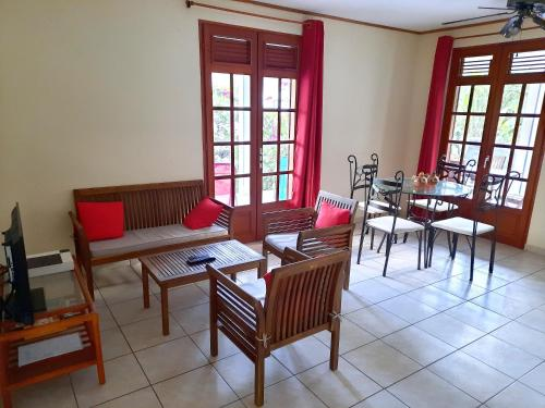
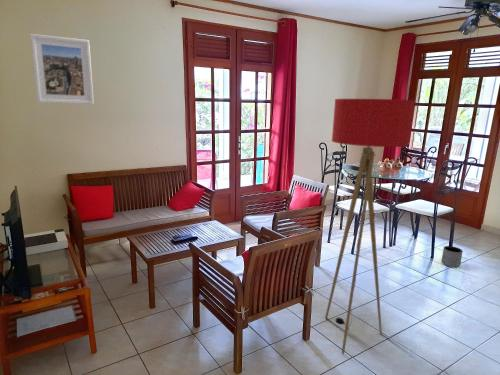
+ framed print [29,33,95,105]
+ floor lamp [324,98,416,355]
+ planter [440,245,463,268]
